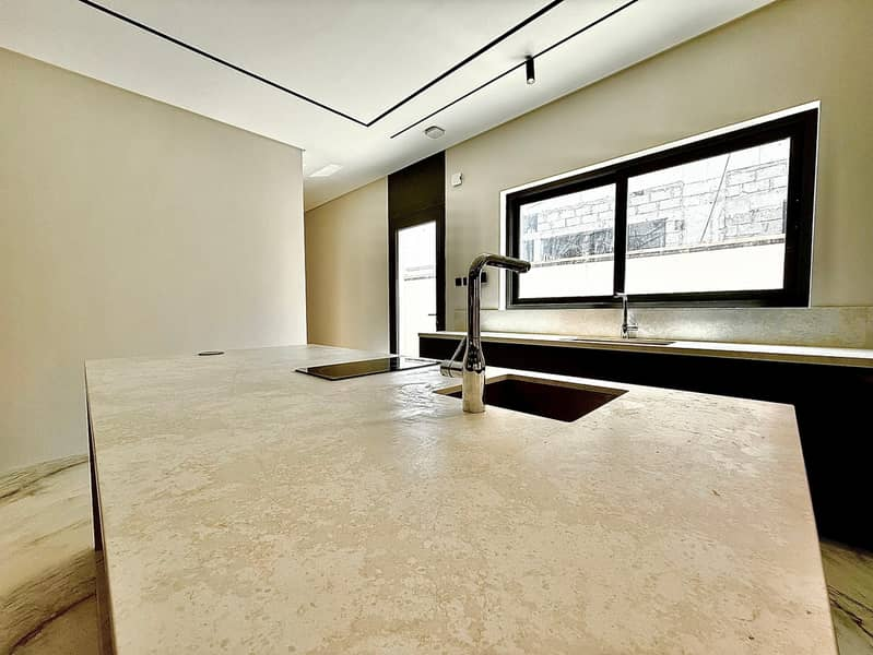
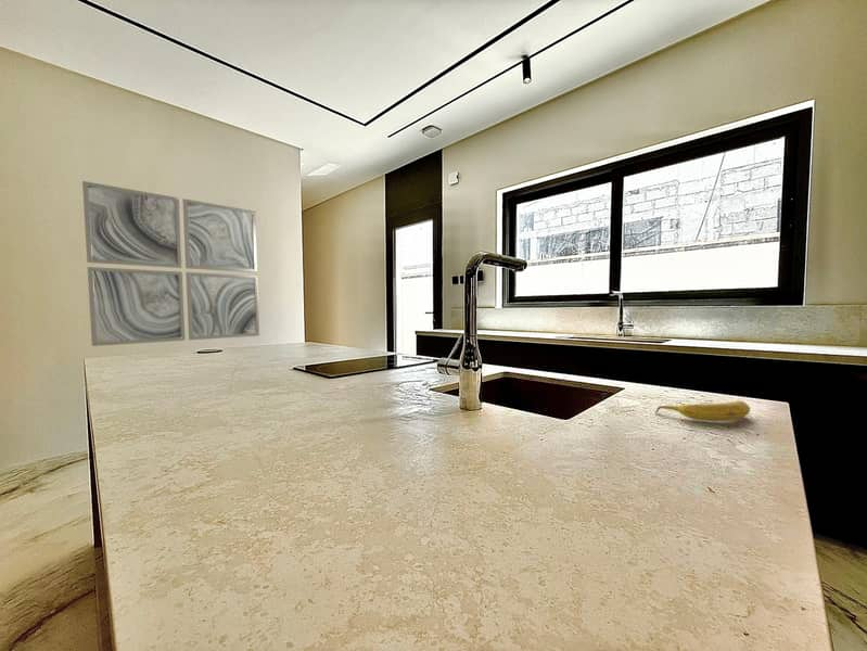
+ wall art [81,180,260,347]
+ fruit [654,399,751,422]
